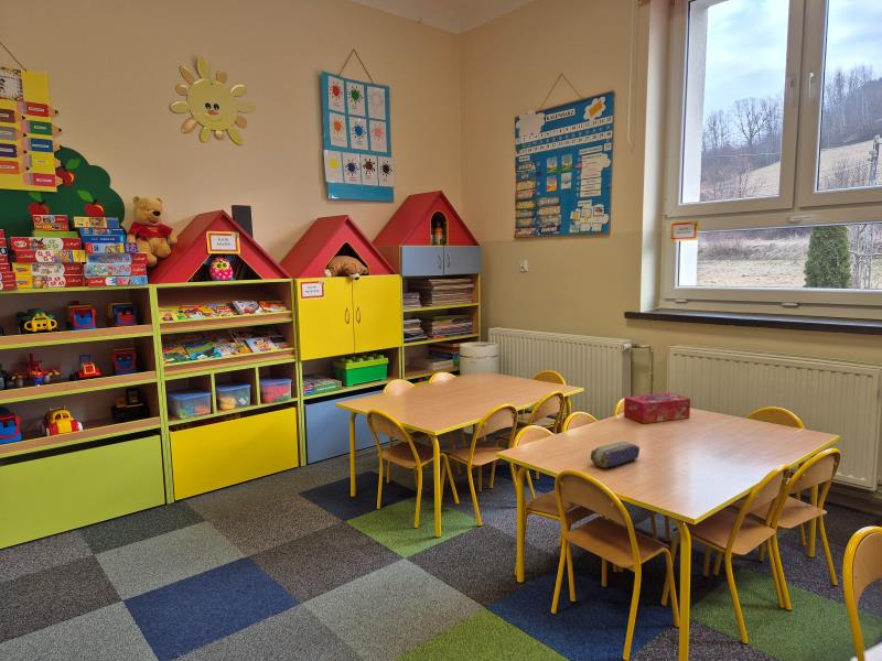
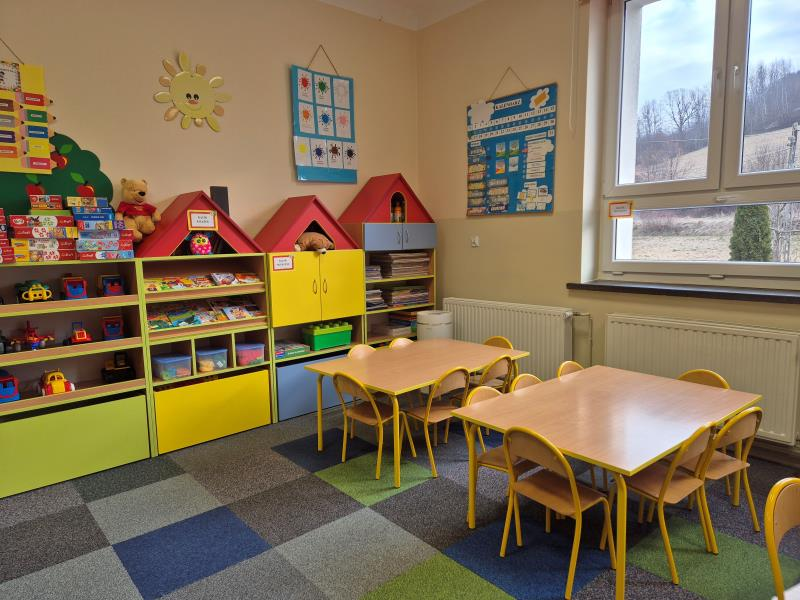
- tissue box [623,392,691,424]
- pencil case [590,441,641,469]
